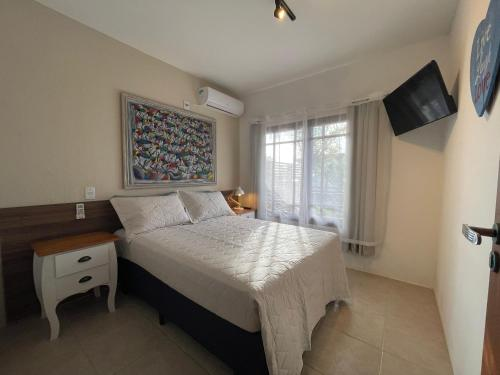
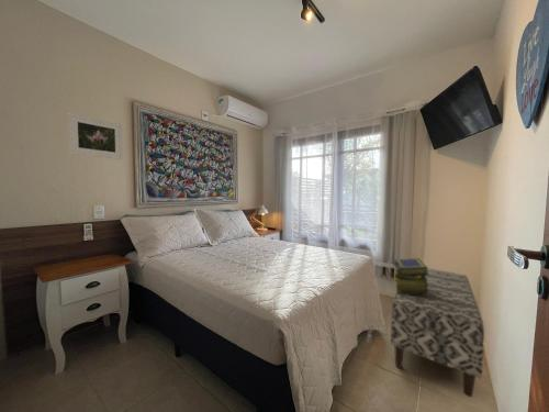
+ bench [390,268,485,398]
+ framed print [67,112,124,160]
+ stack of books [392,257,429,294]
